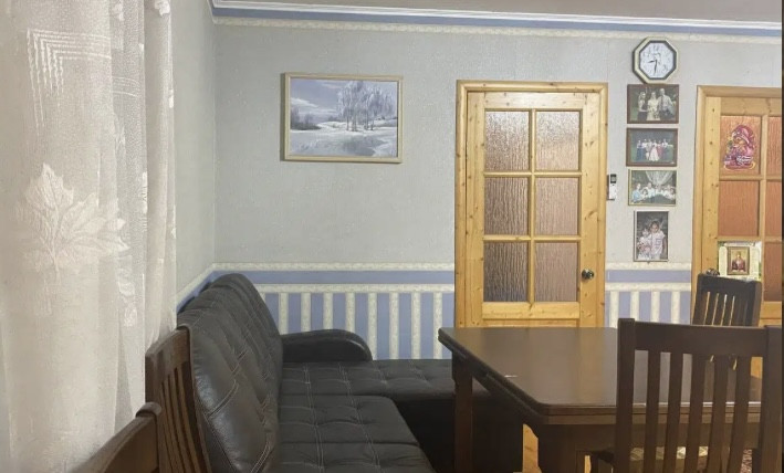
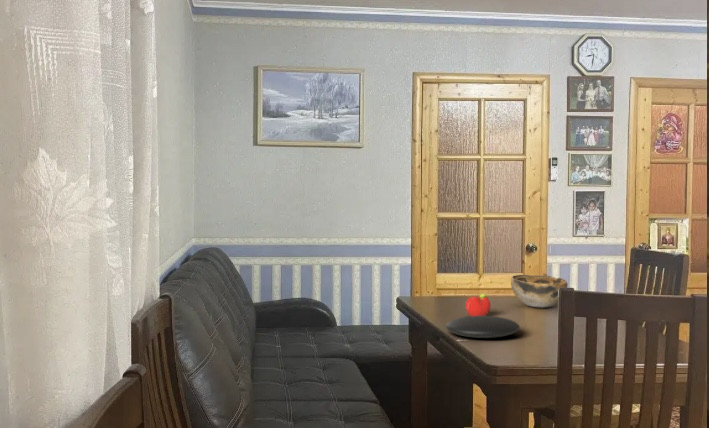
+ decorative bowl [510,274,569,309]
+ fruit [464,293,491,316]
+ plate [445,315,521,339]
